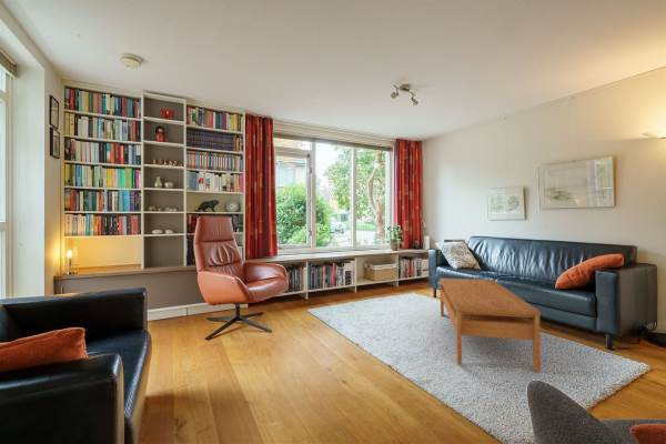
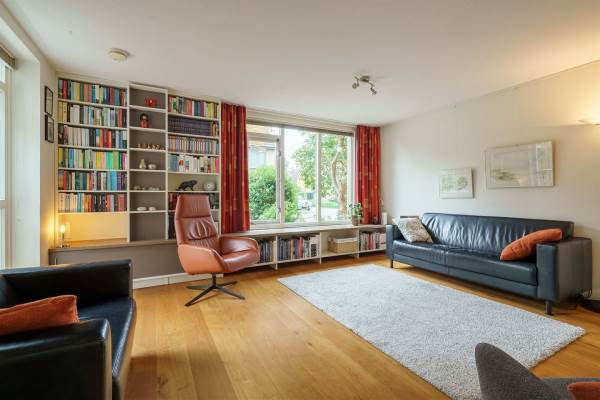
- coffee table [438,278,542,373]
